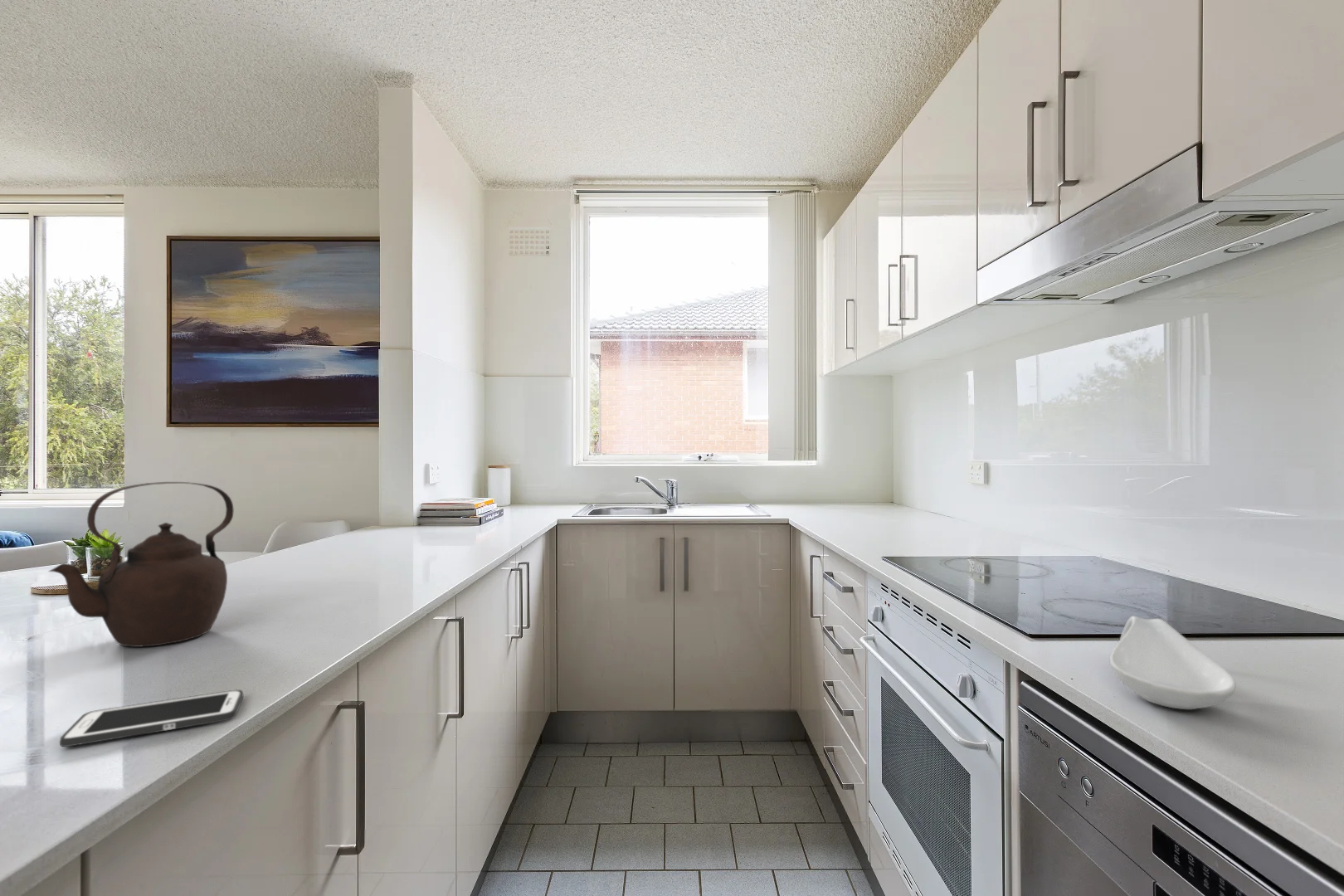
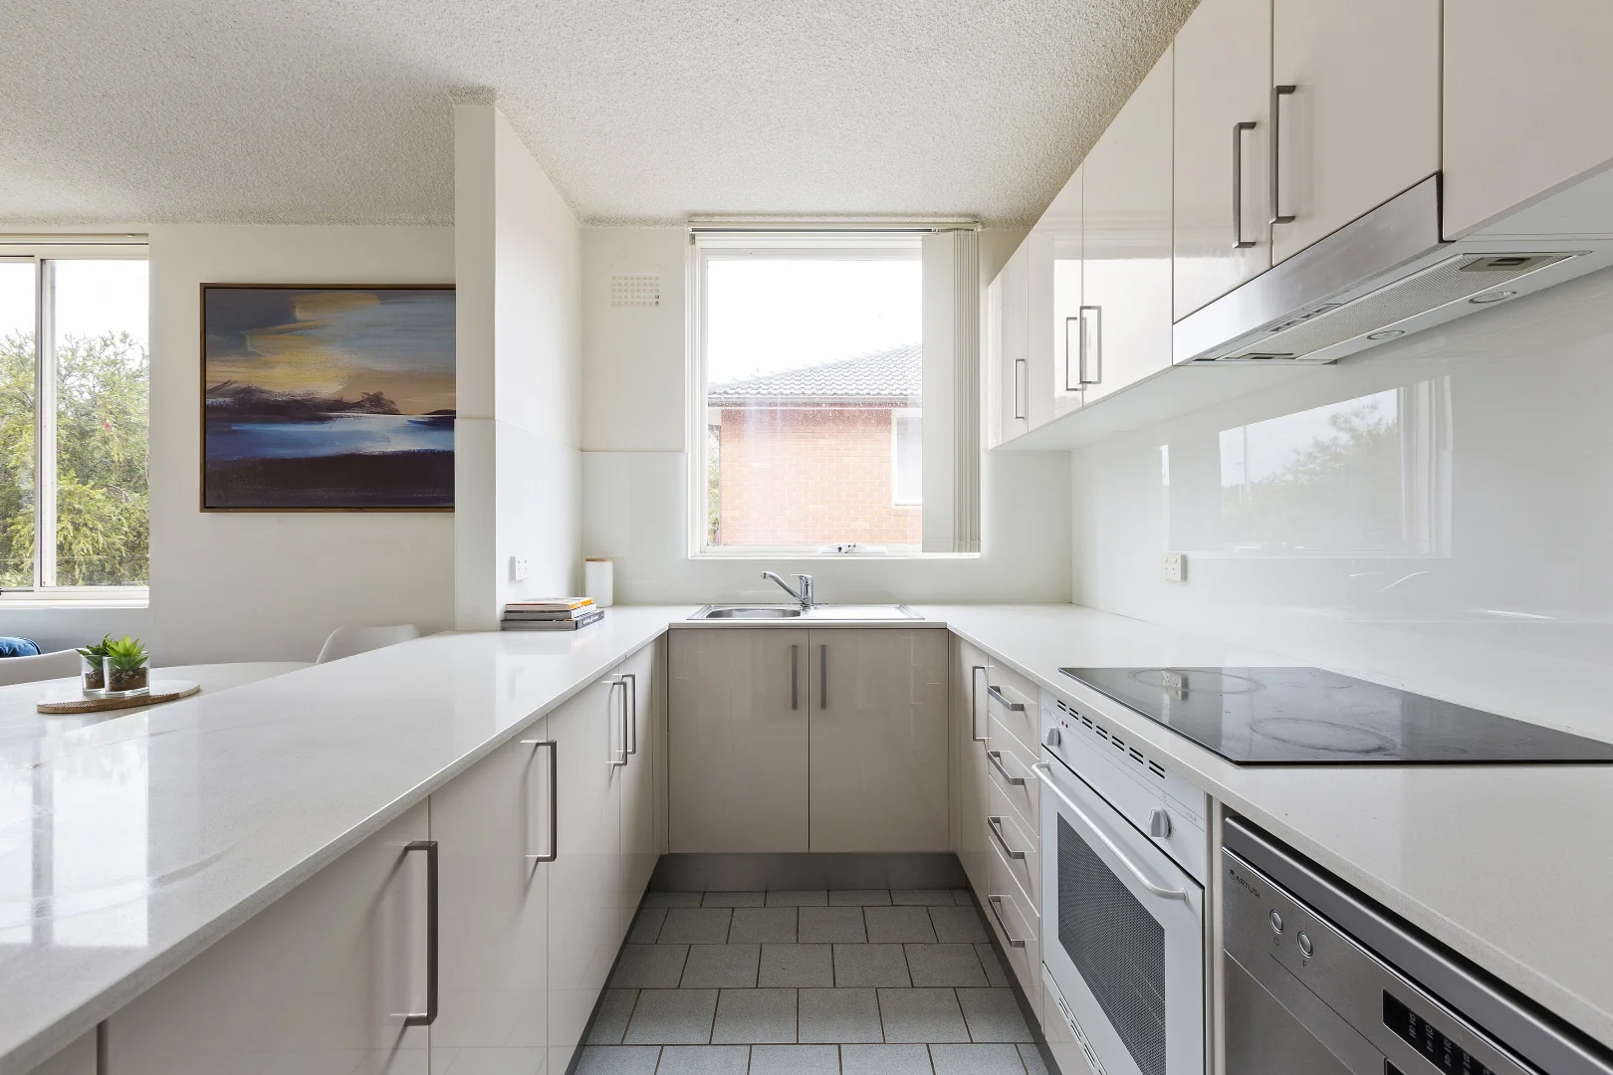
- teapot [47,481,235,648]
- cell phone [59,689,244,747]
- spoon rest [1109,616,1237,710]
